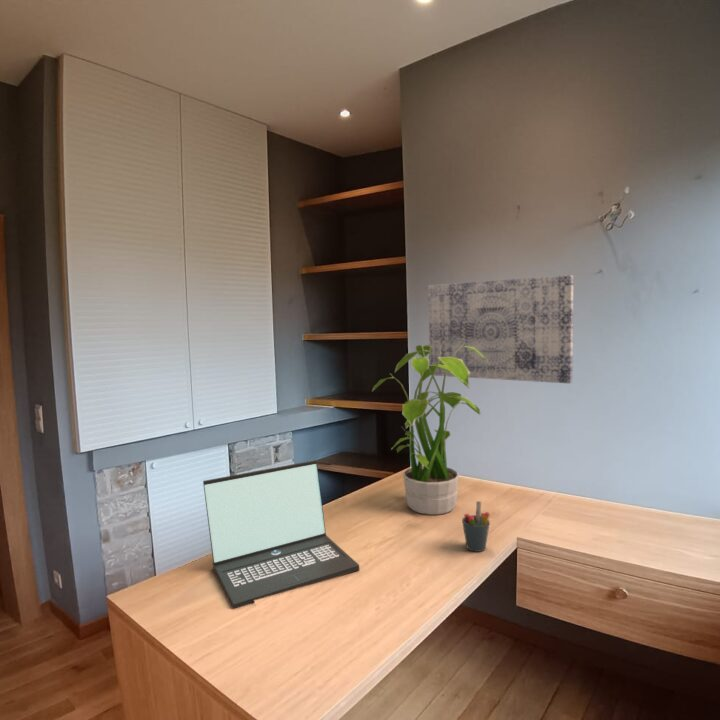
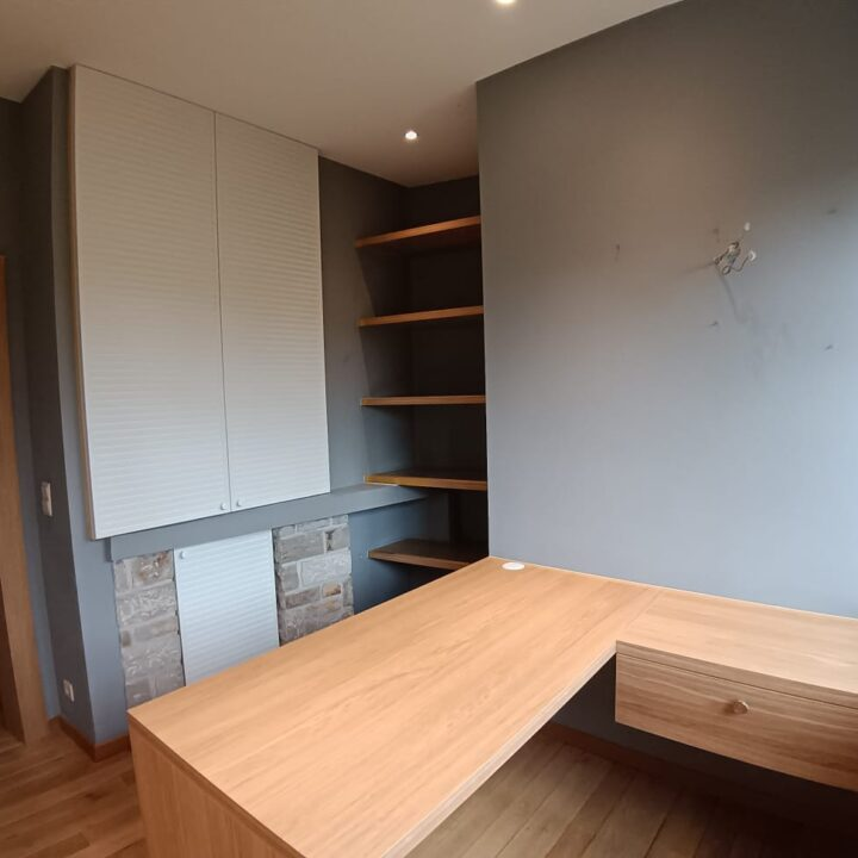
- potted plant [371,343,488,516]
- wall art [427,274,574,384]
- laptop computer [202,459,360,610]
- pen holder [461,500,491,553]
